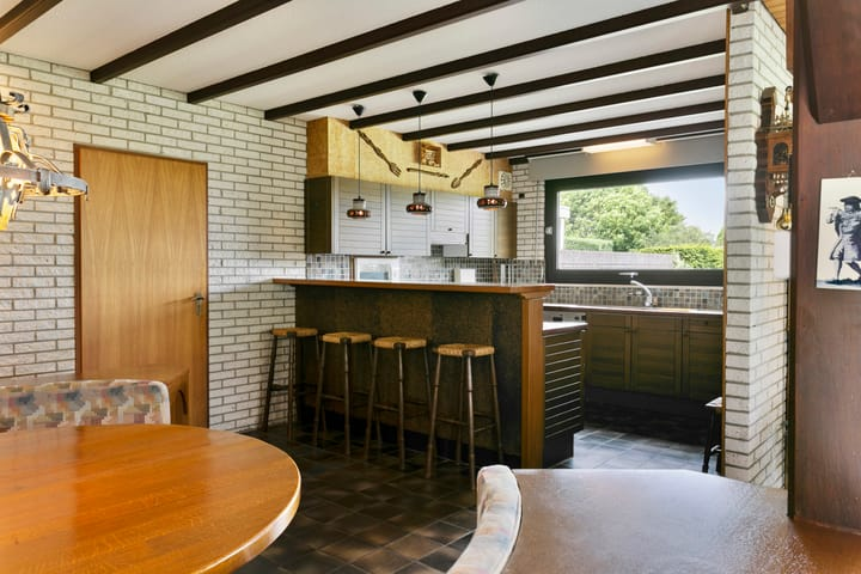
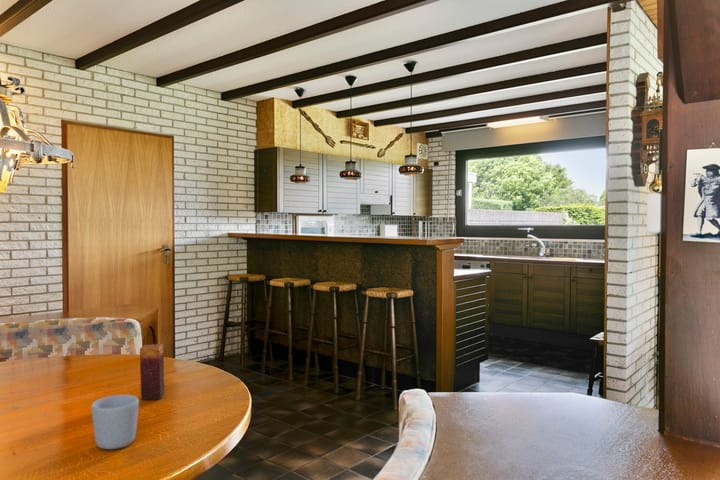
+ mug [90,394,140,450]
+ candle [139,343,166,401]
